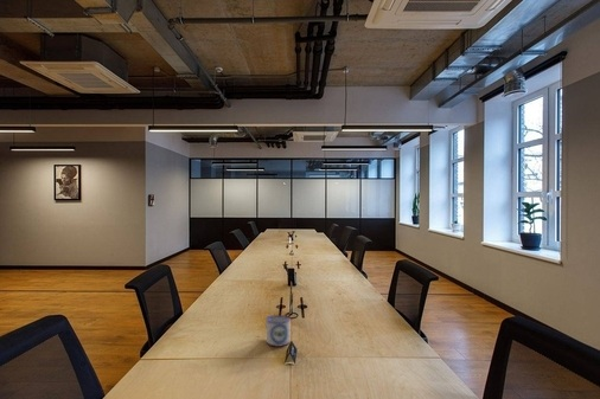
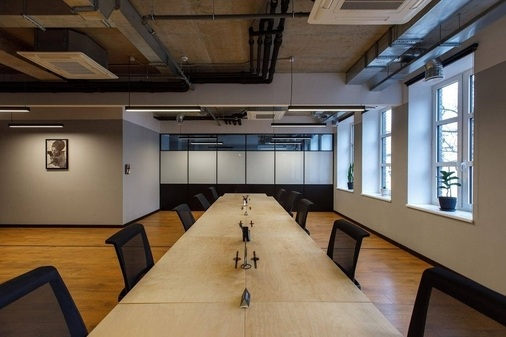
- mug [264,314,291,348]
